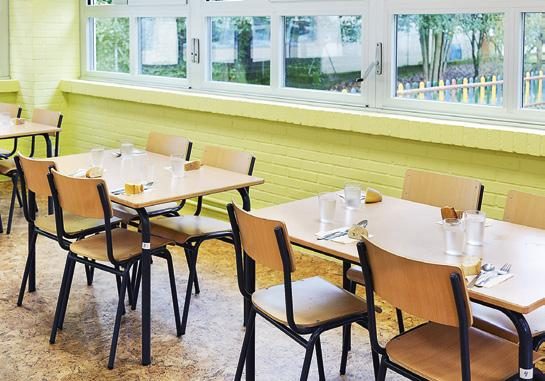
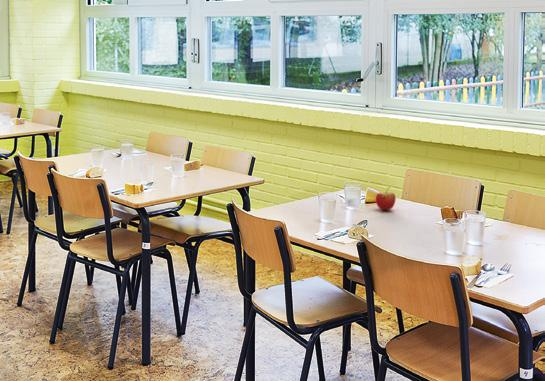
+ apple [375,186,397,211]
